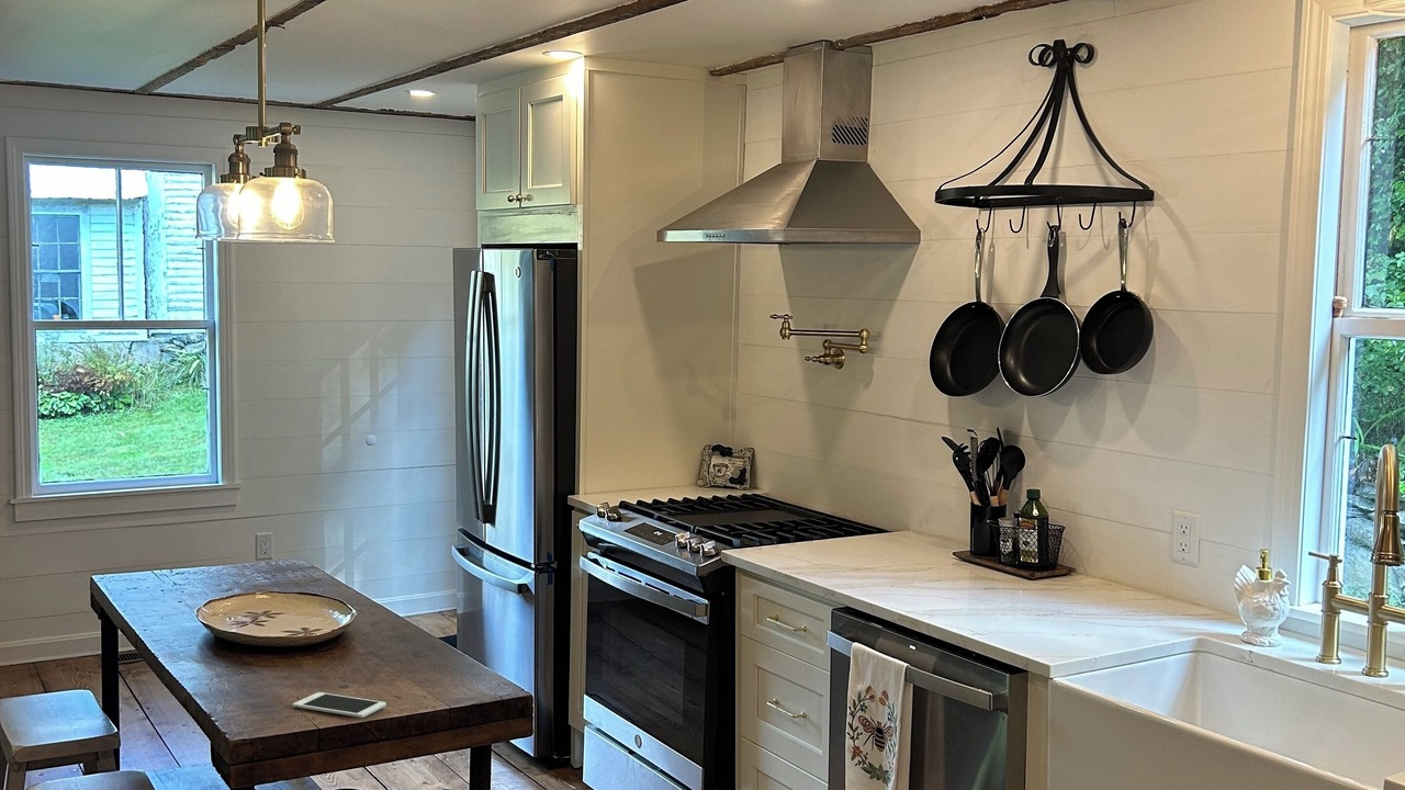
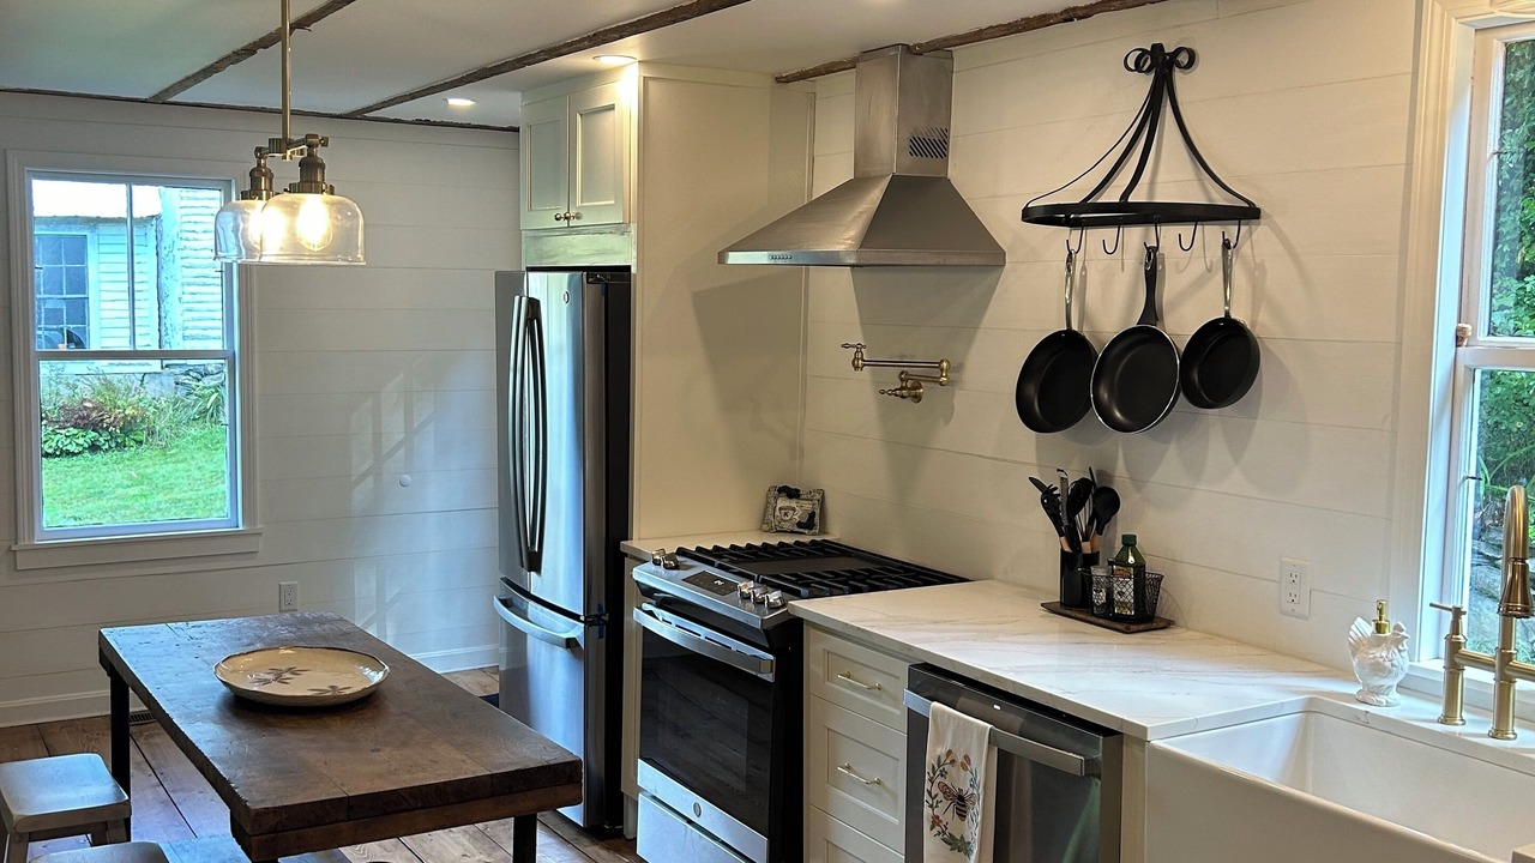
- cell phone [292,691,387,719]
